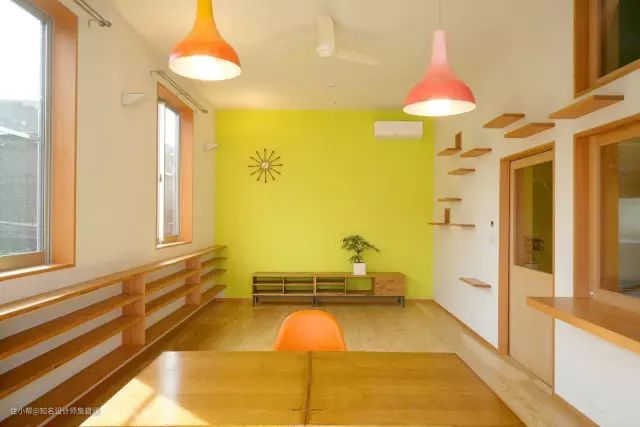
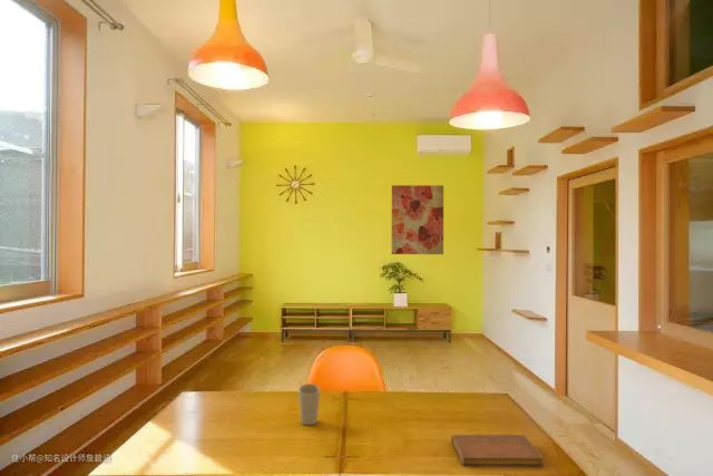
+ cup [297,382,321,426]
+ wall art [391,184,445,255]
+ notebook [450,434,545,467]
